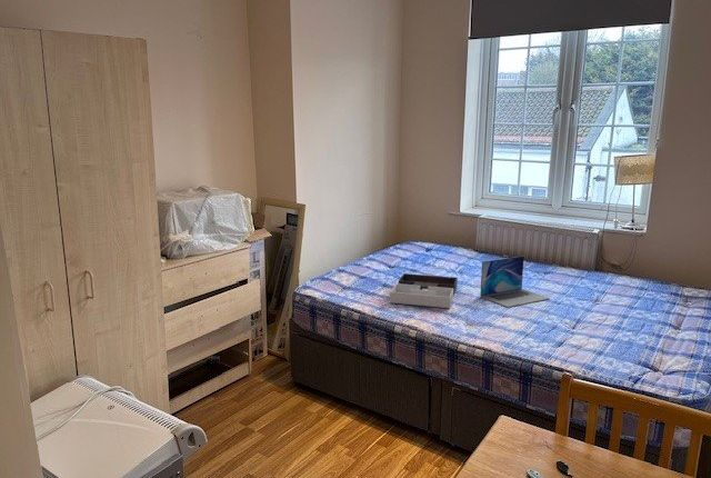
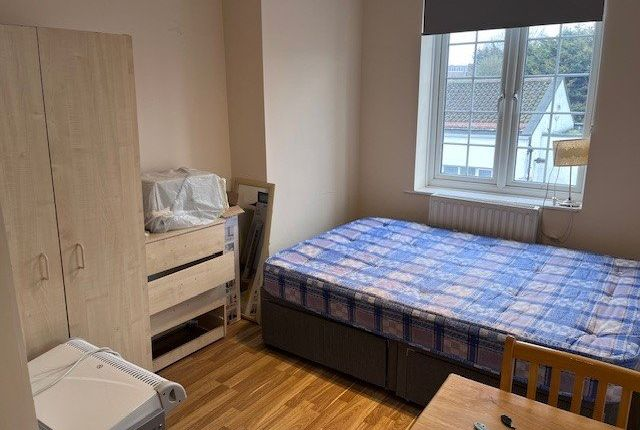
- laptop [479,256,551,308]
- tray [389,272,459,309]
